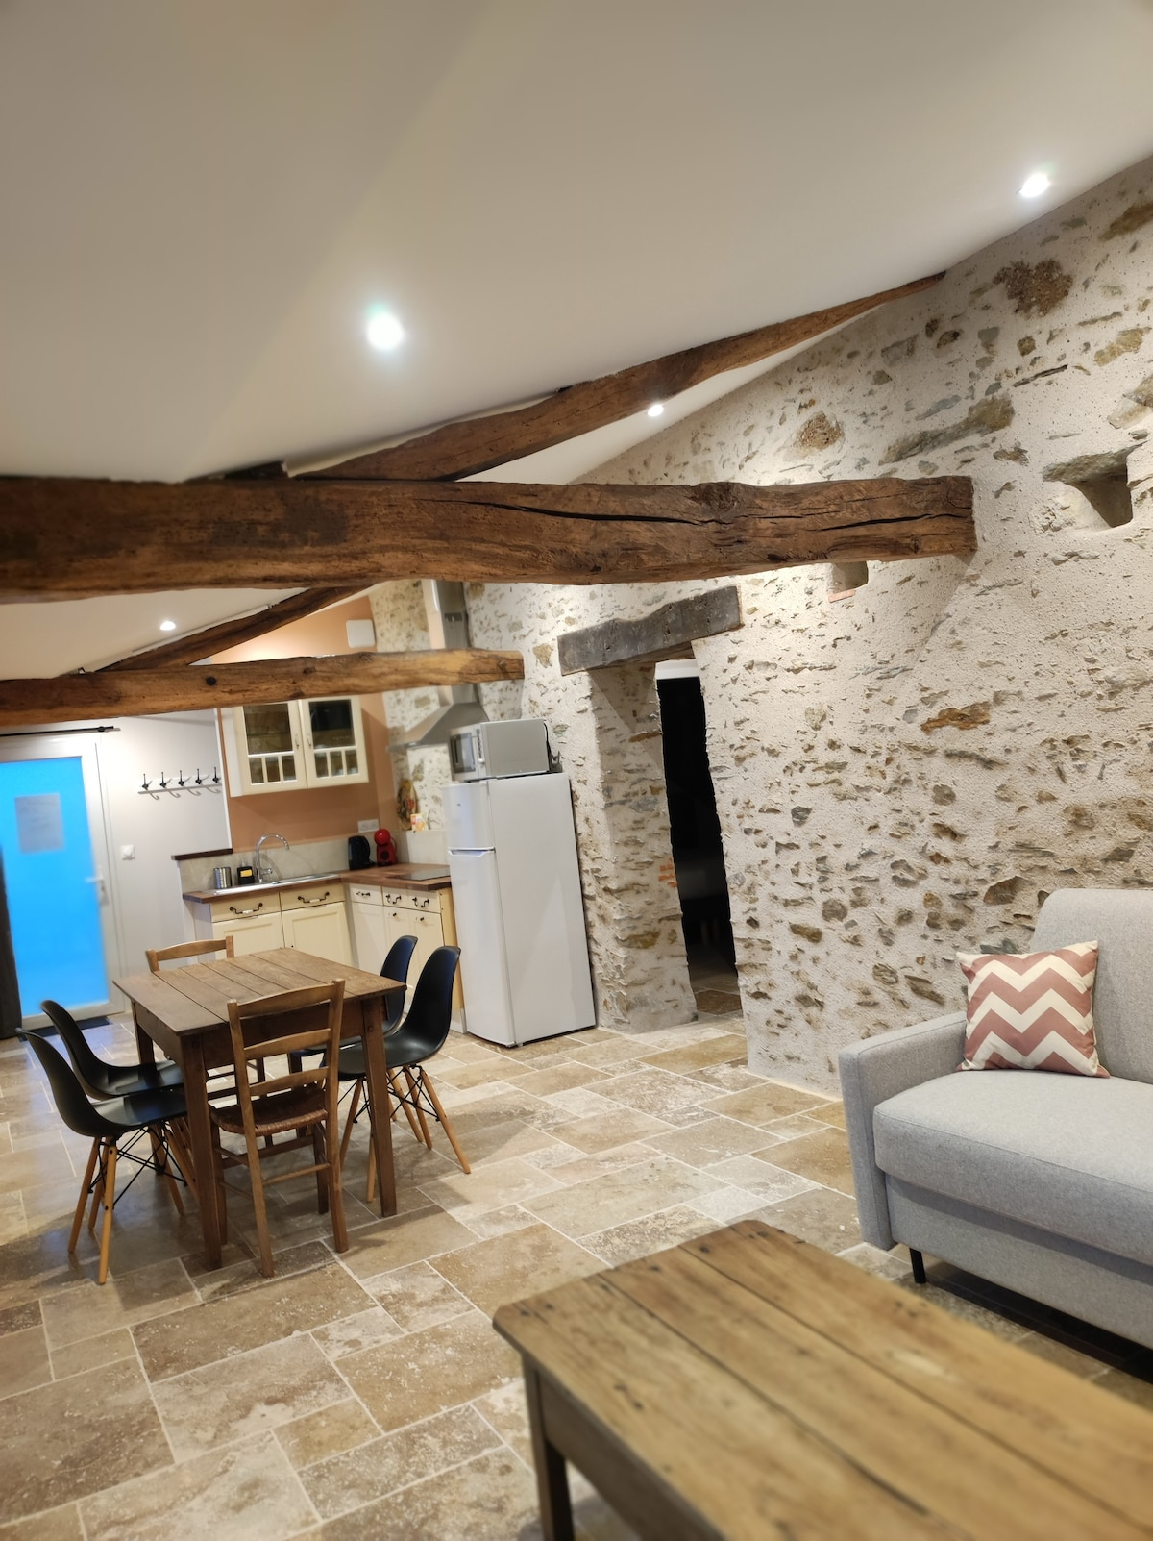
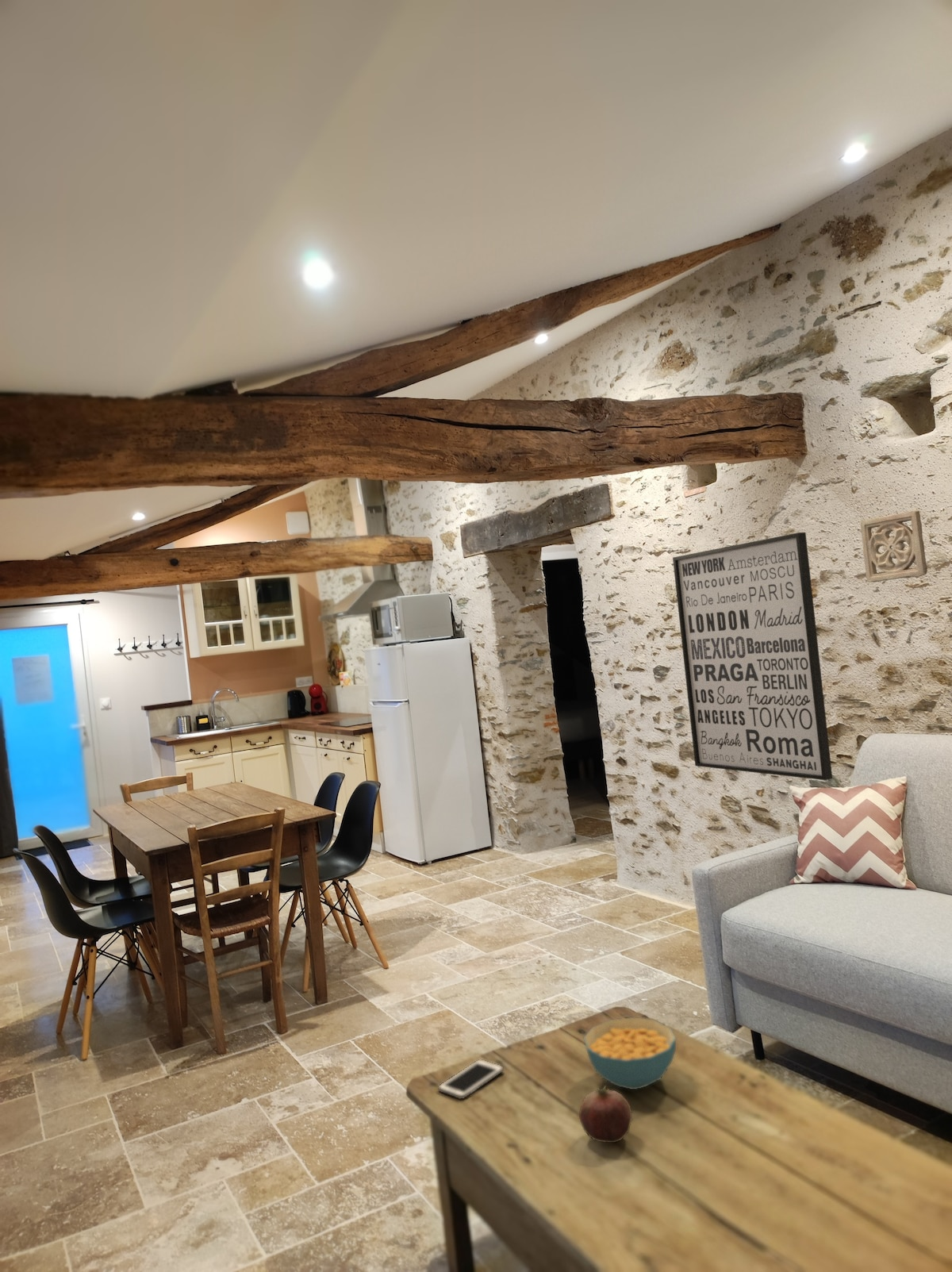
+ cereal bowl [583,1016,677,1090]
+ fruit [578,1085,633,1143]
+ wall art [672,532,833,781]
+ cell phone [437,1059,505,1100]
+ wall ornament [860,509,928,583]
